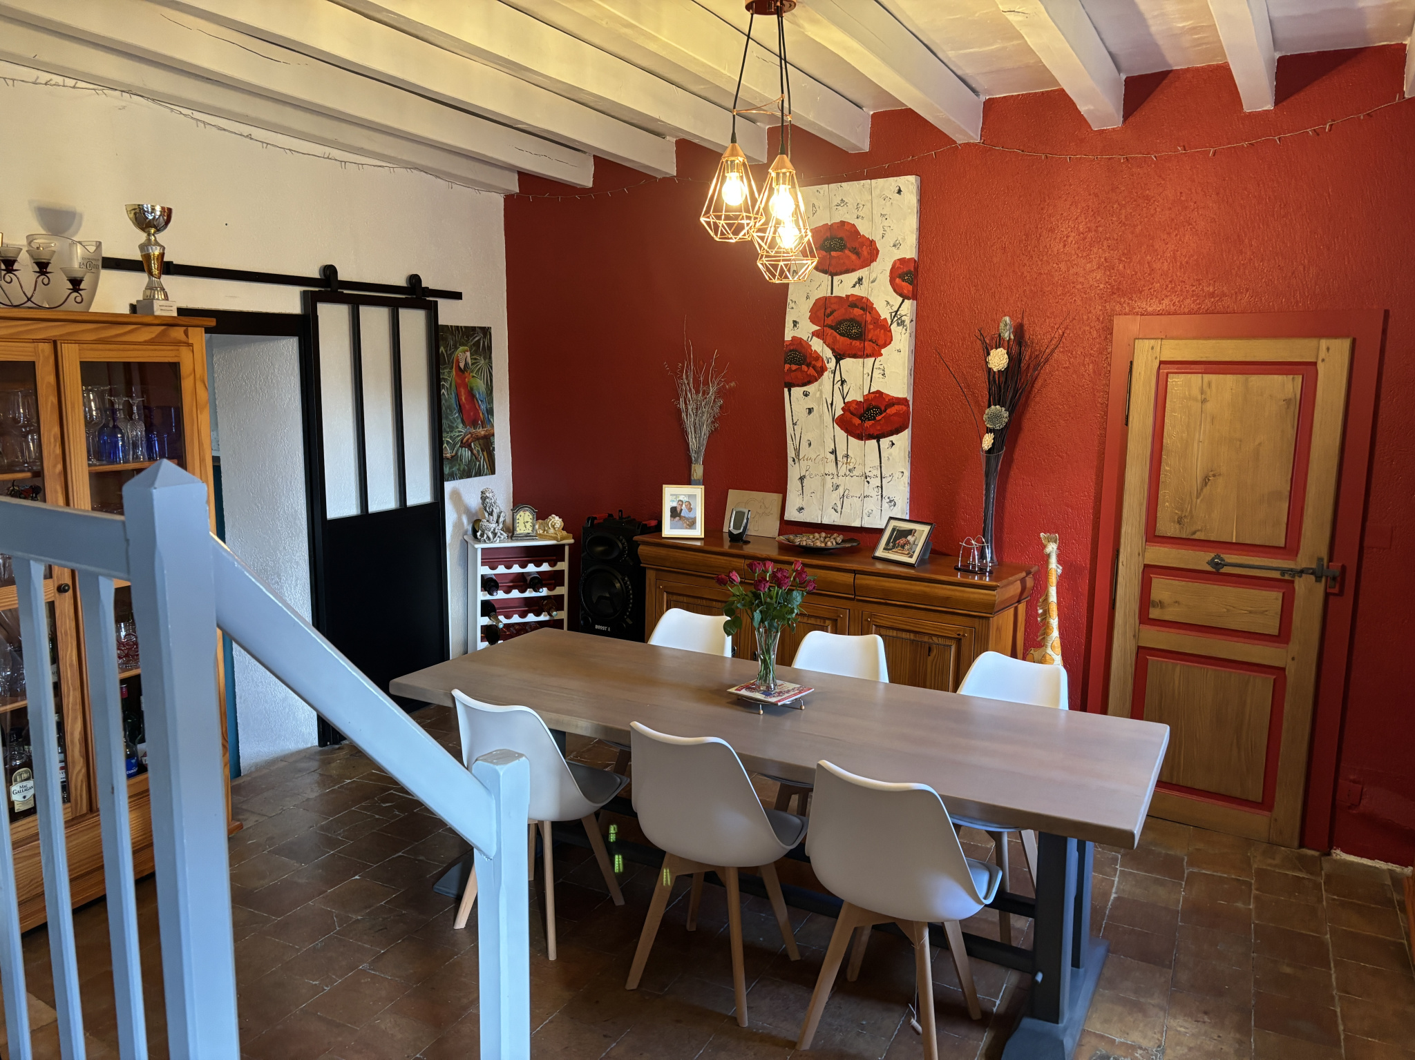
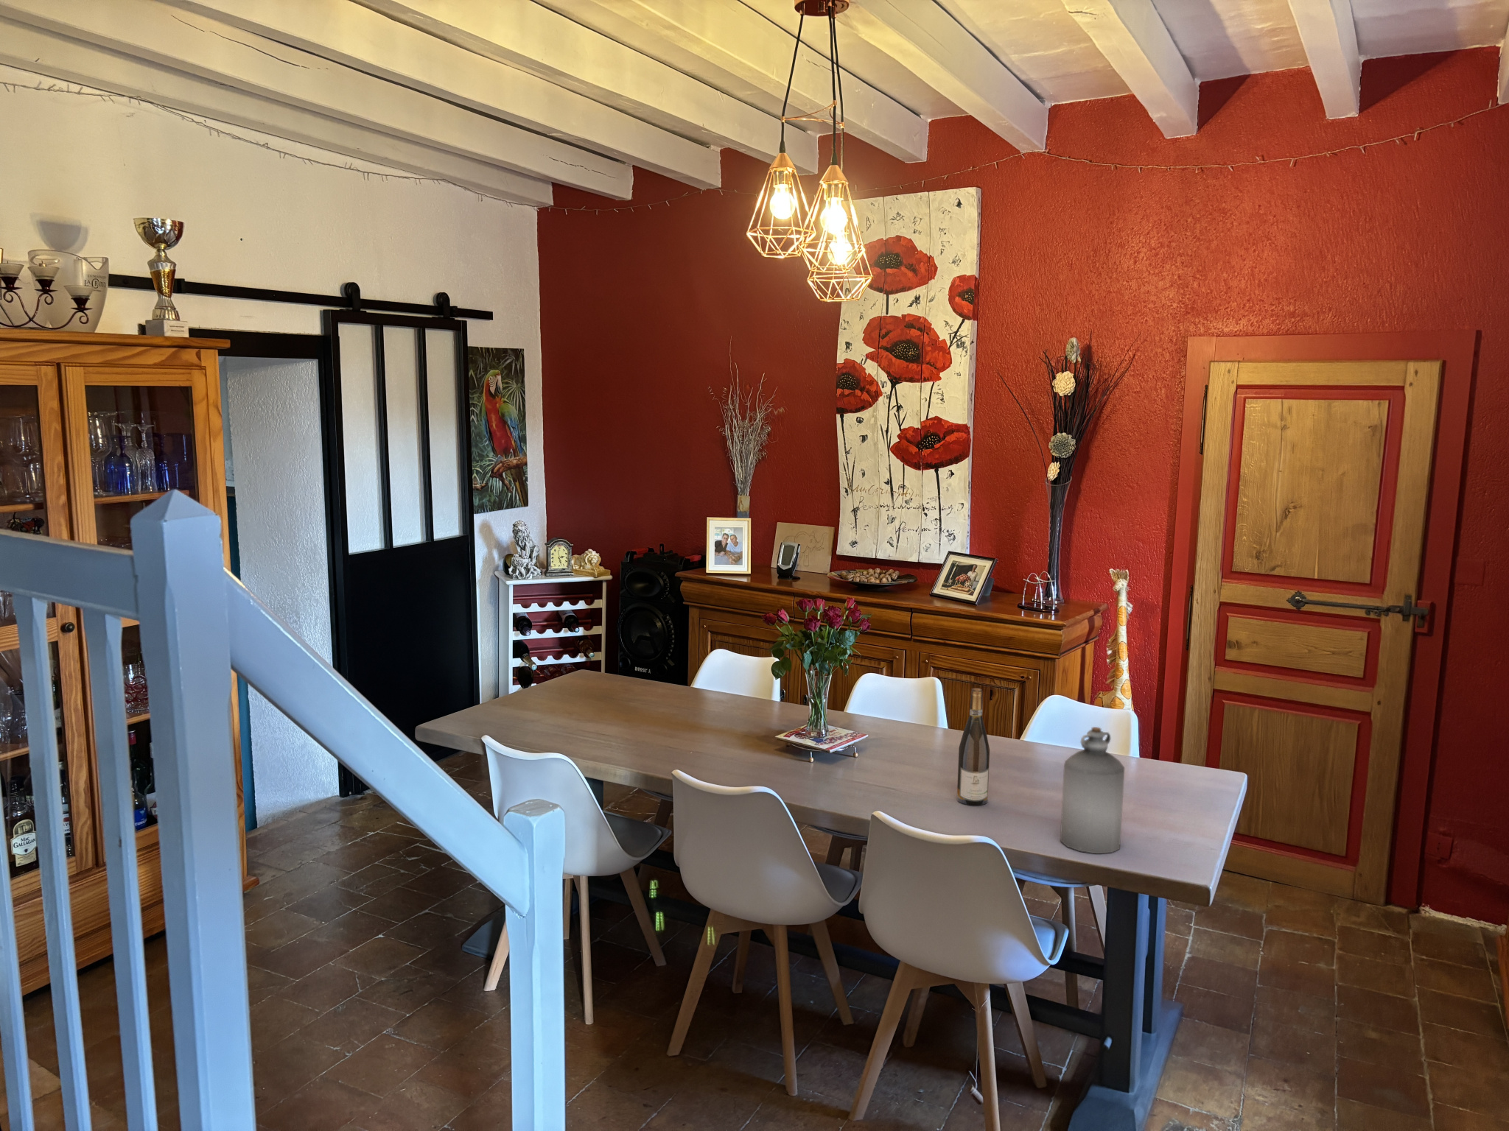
+ bottle [1060,726,1125,854]
+ wine bottle [956,688,990,807]
